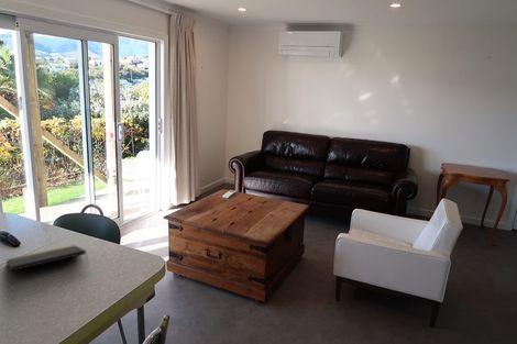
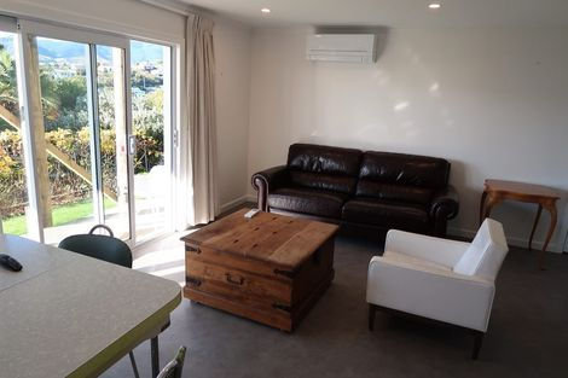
- notepad [4,244,89,273]
